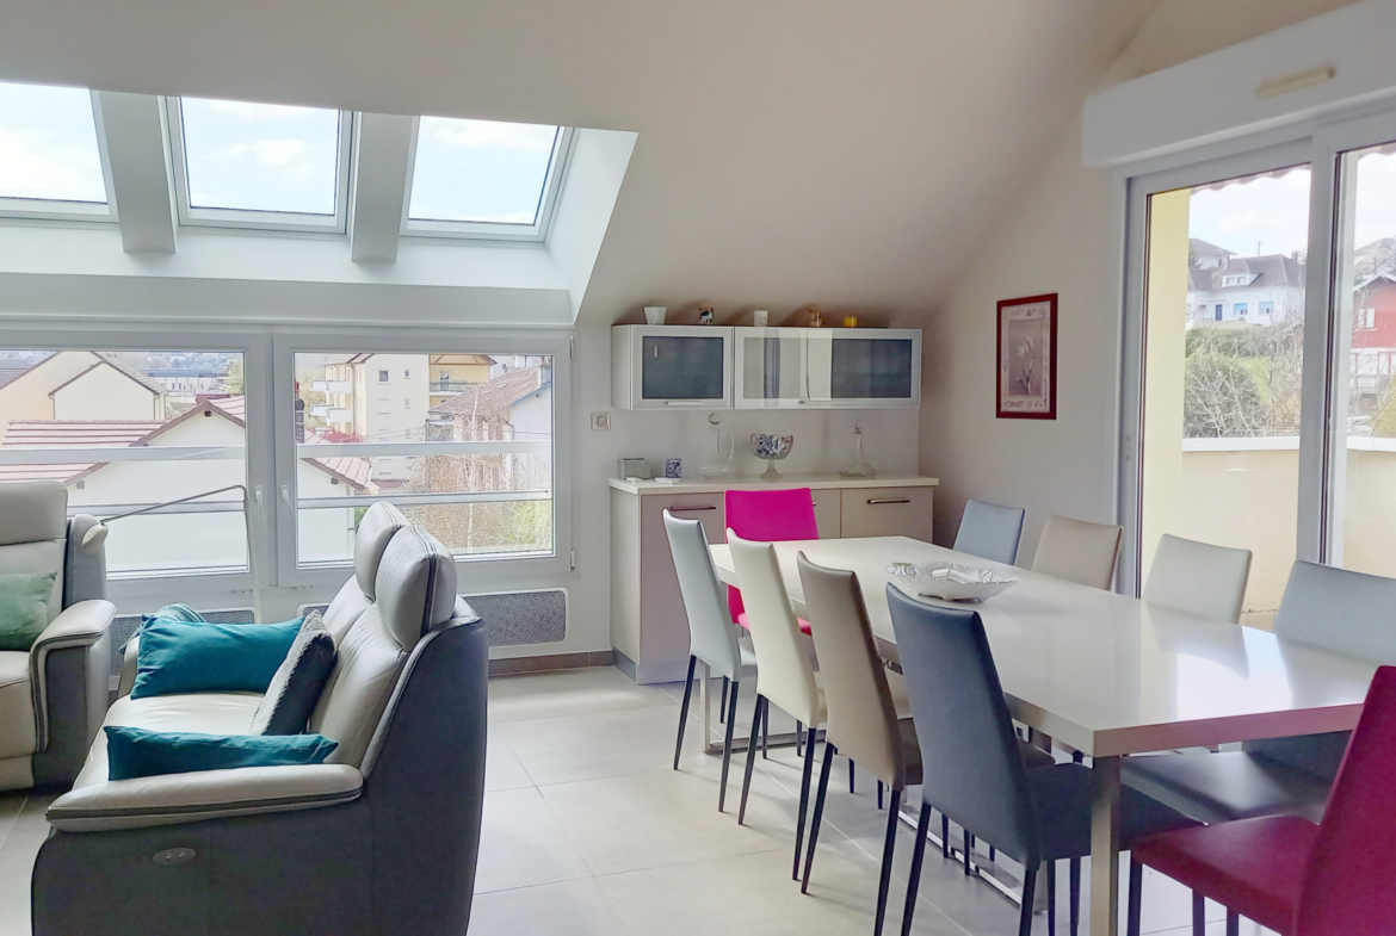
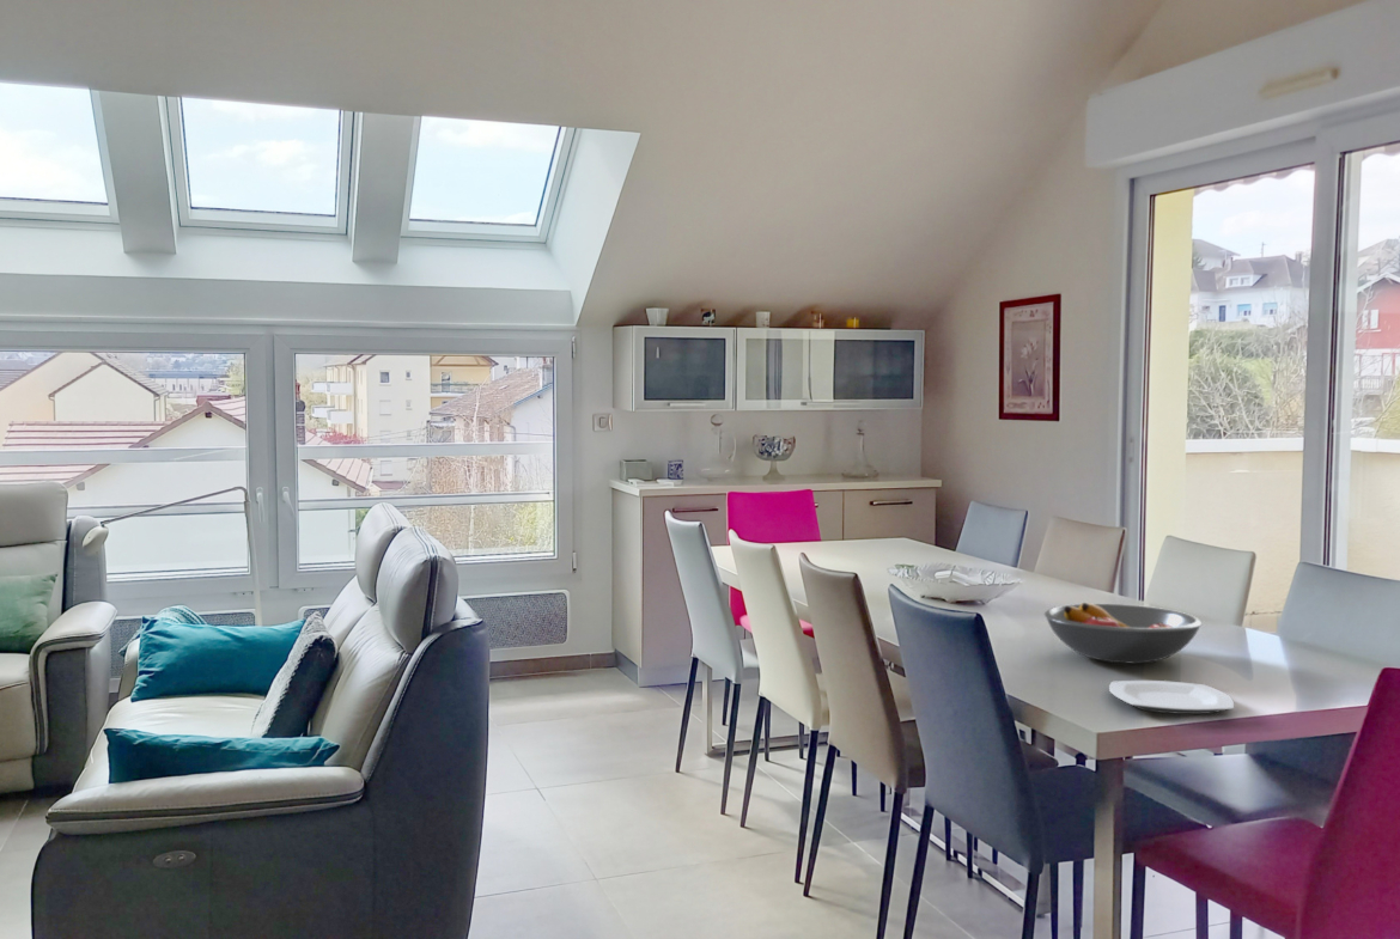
+ plate [1108,679,1235,715]
+ fruit bowl [1043,602,1204,664]
